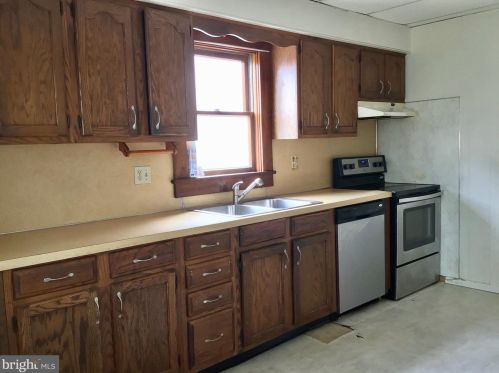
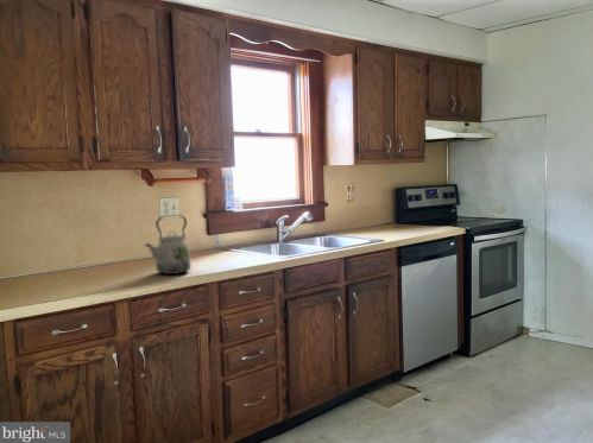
+ kettle [144,214,193,276]
